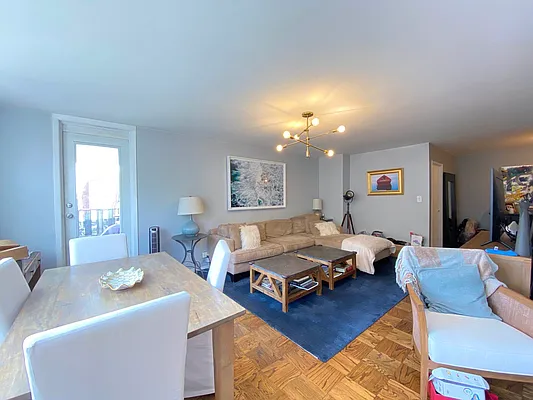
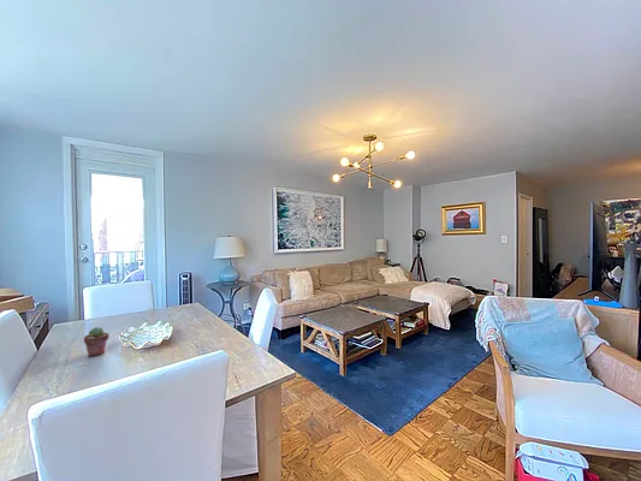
+ potted succulent [83,326,111,357]
